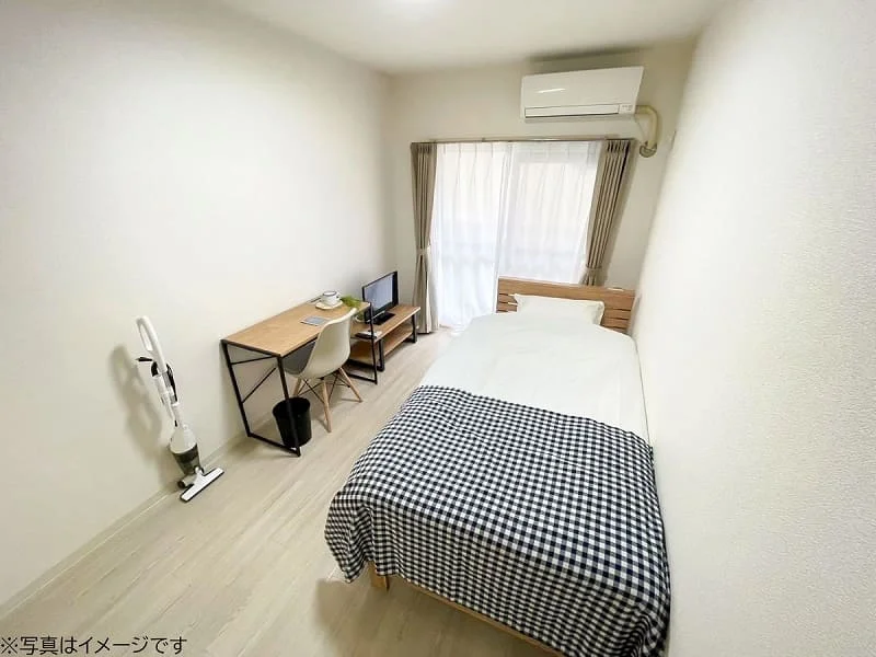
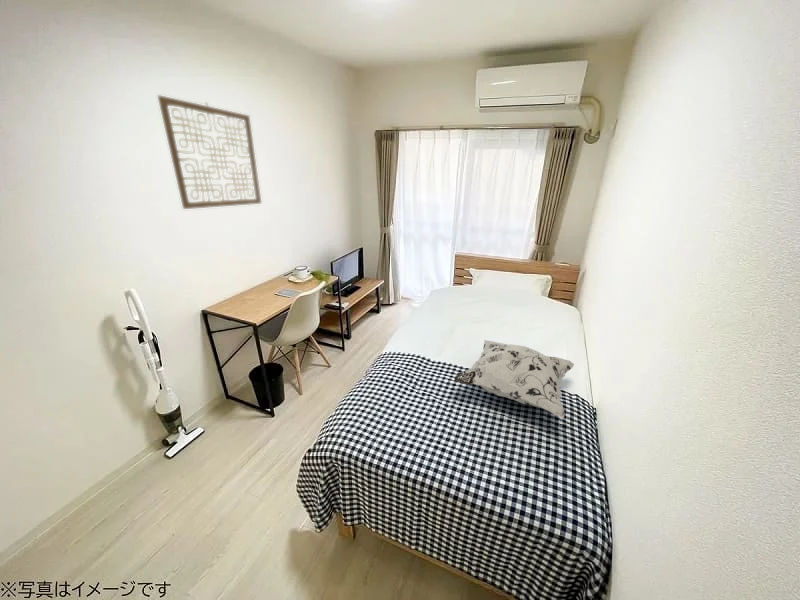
+ wall art [157,94,262,210]
+ decorative pillow [453,339,575,419]
